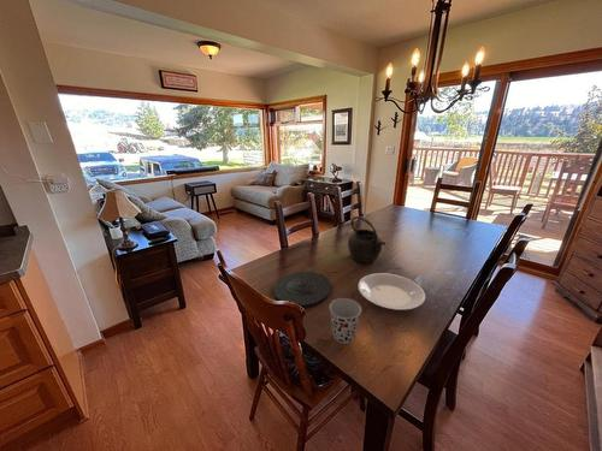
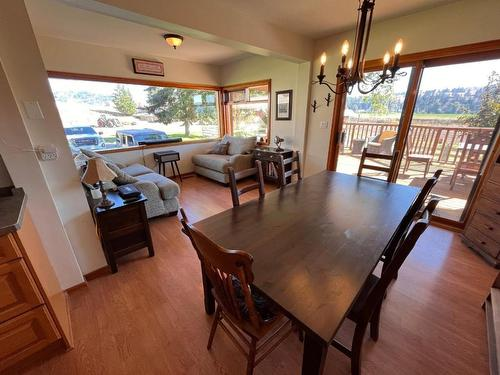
- kettle [347,215,386,265]
- plate [272,271,332,309]
- cup [329,297,362,345]
- plate [358,272,426,311]
